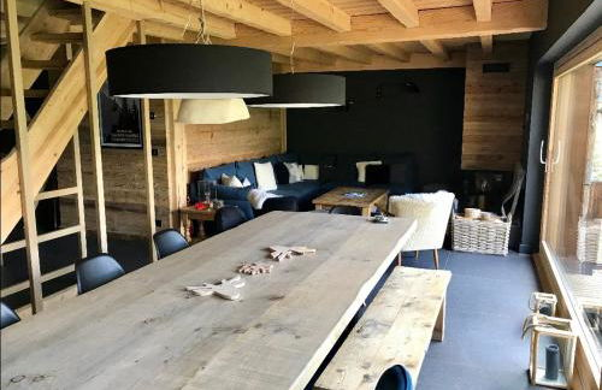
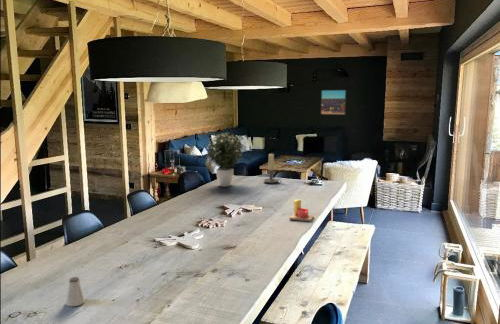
+ saltshaker [65,276,86,307]
+ candle [288,198,314,223]
+ candle holder [262,153,282,184]
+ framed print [319,89,347,116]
+ potted plant [205,131,245,188]
